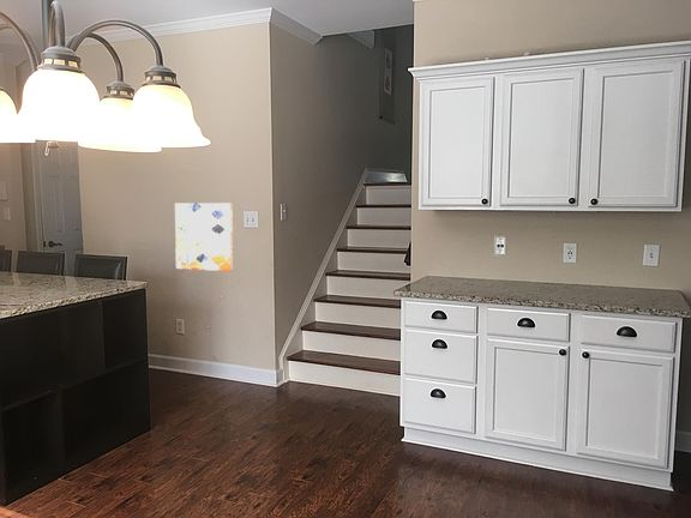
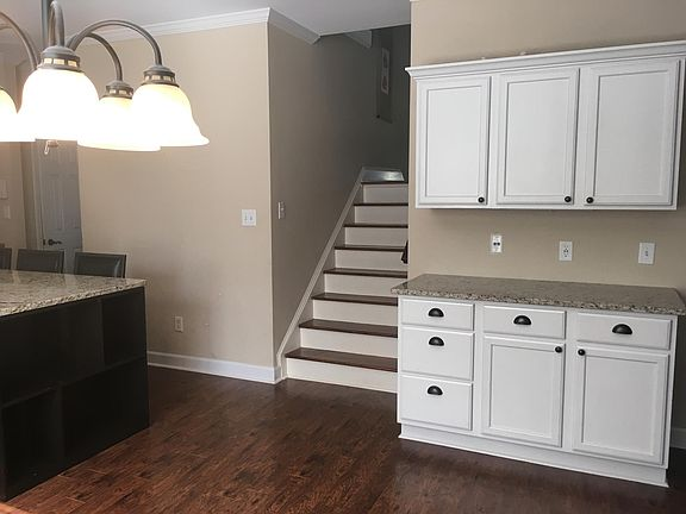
- wall art [174,201,234,272]
